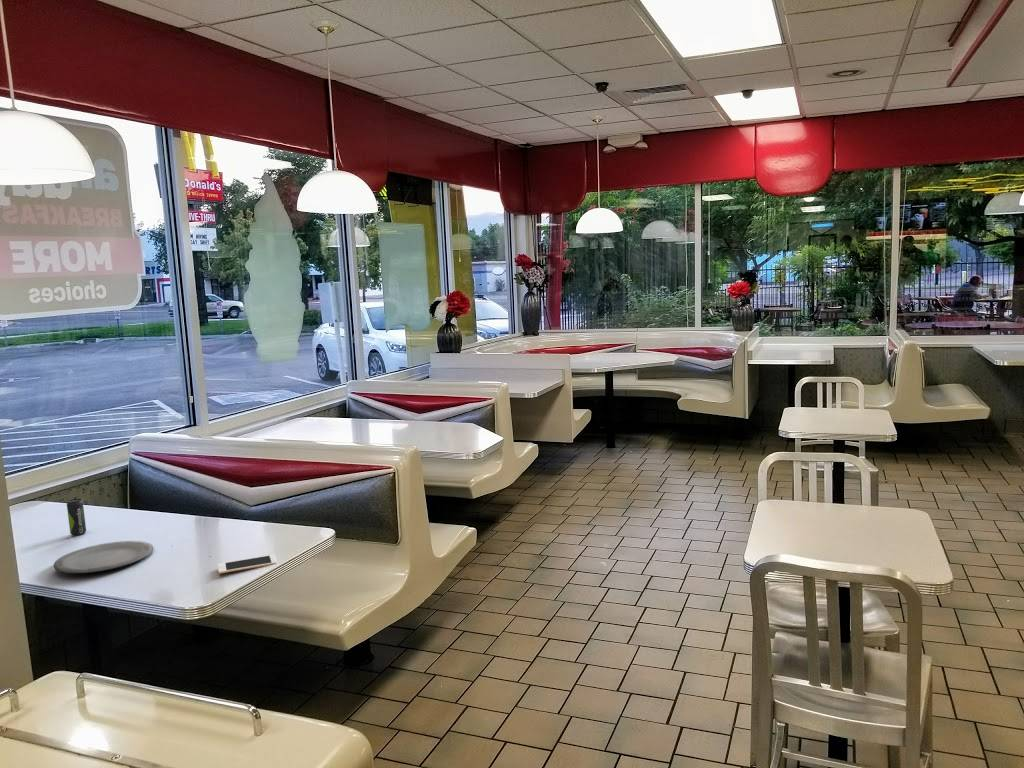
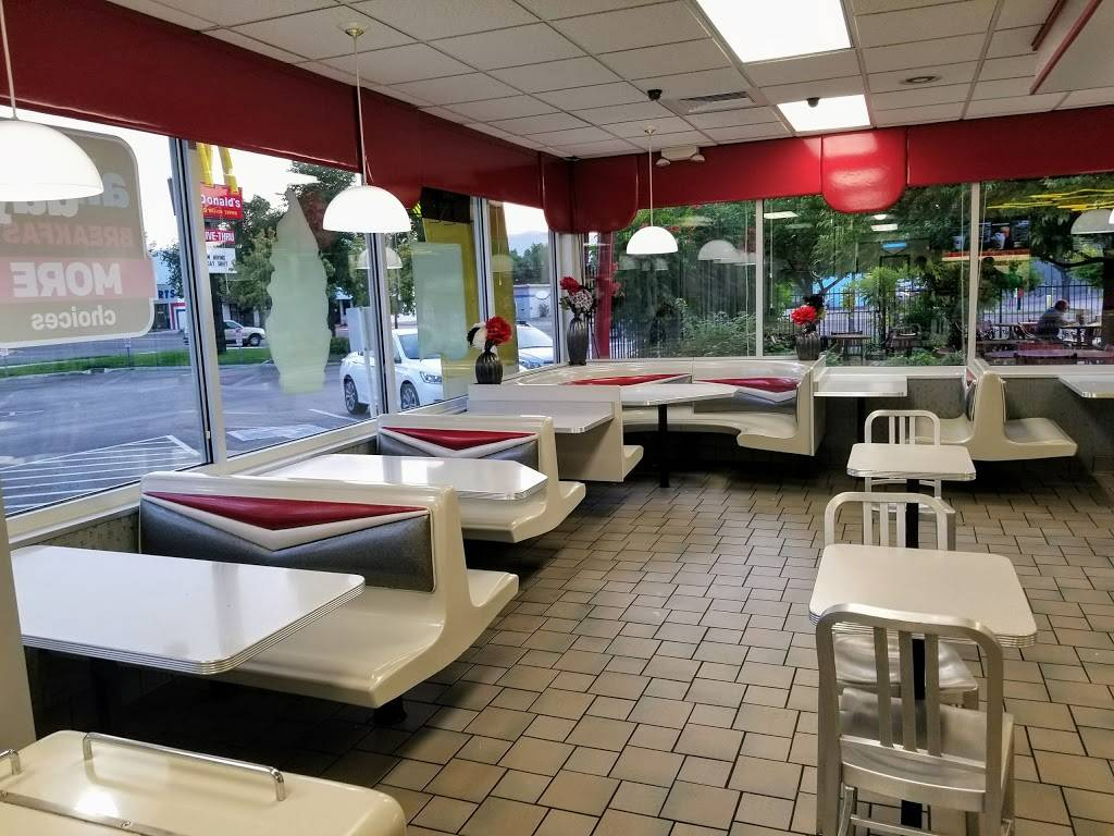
- cell phone [217,554,278,575]
- beverage can [66,498,87,536]
- plate [53,540,154,574]
